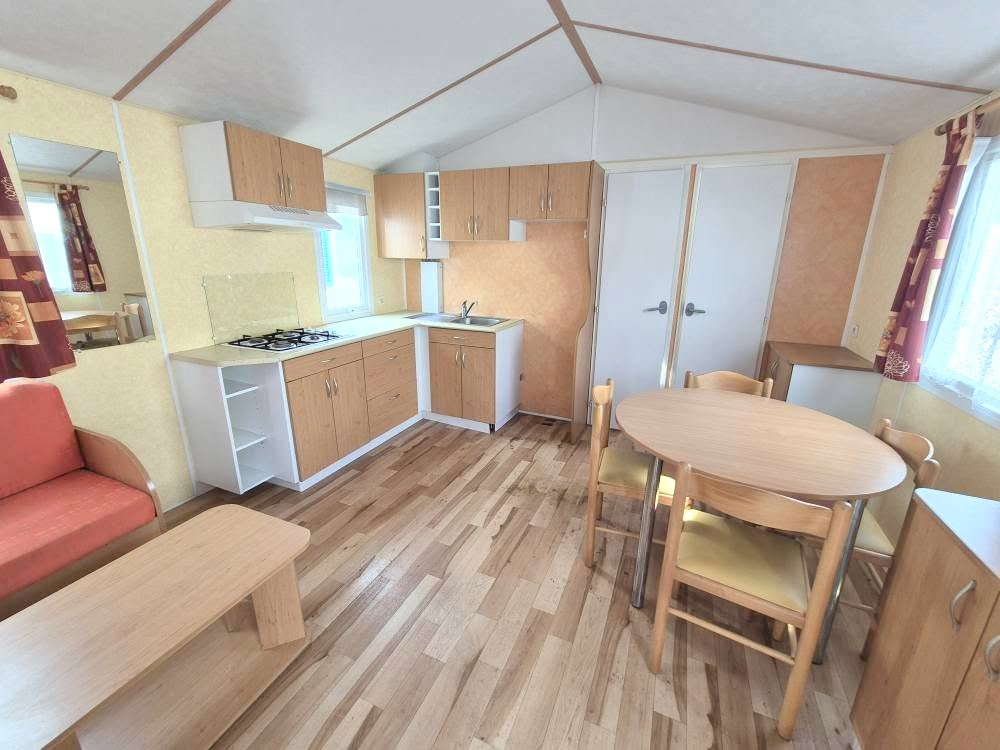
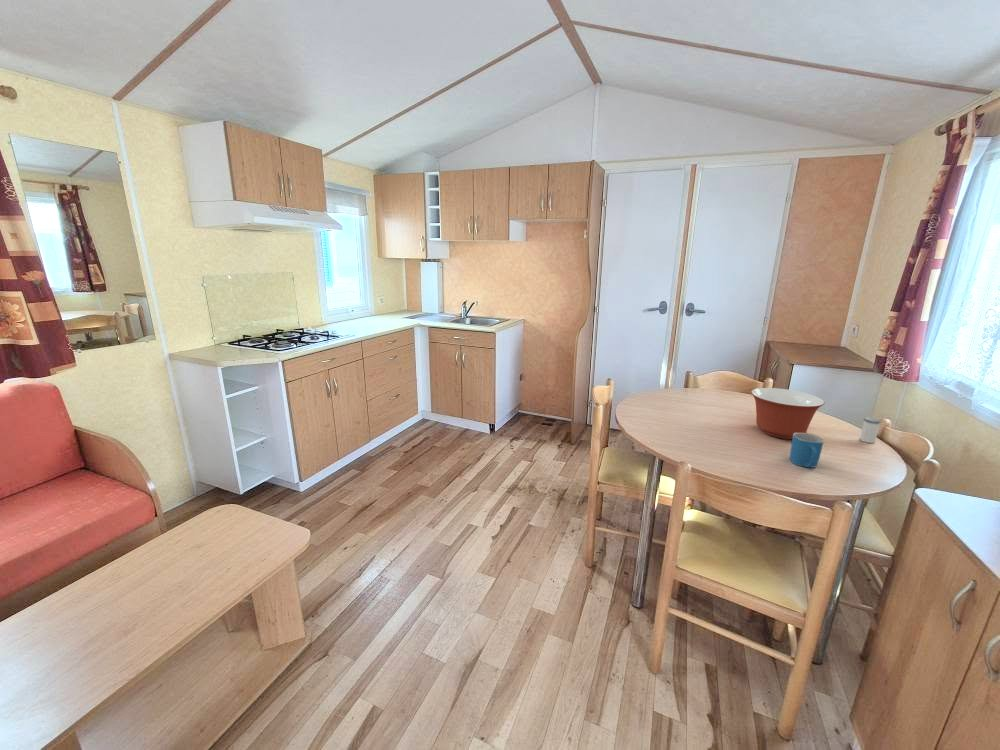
+ mixing bowl [750,387,826,440]
+ salt shaker [859,416,882,444]
+ mug [789,433,824,468]
